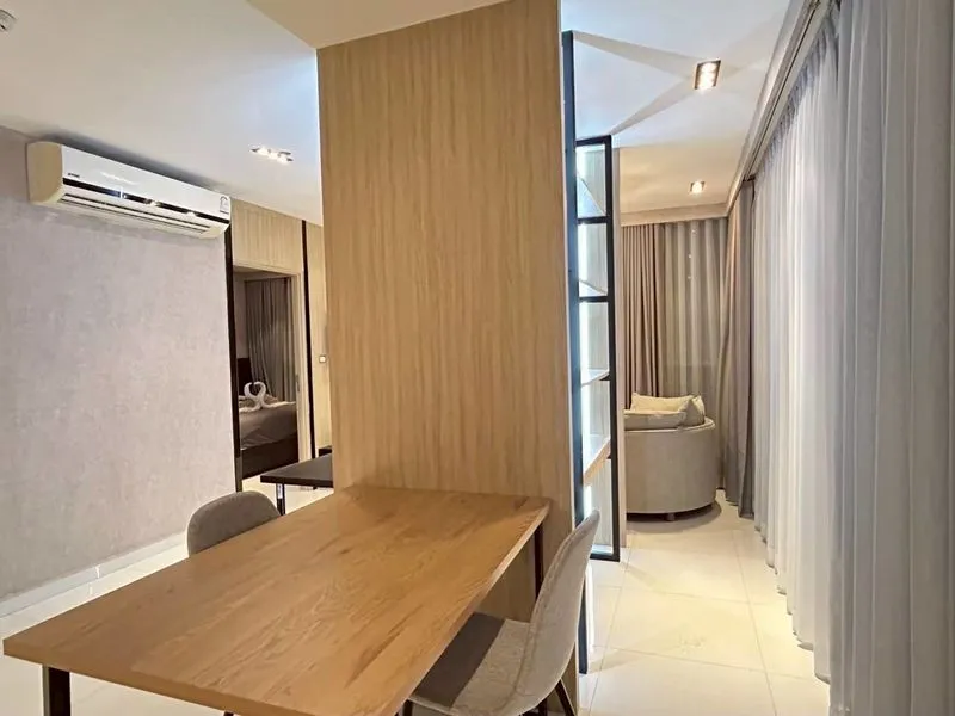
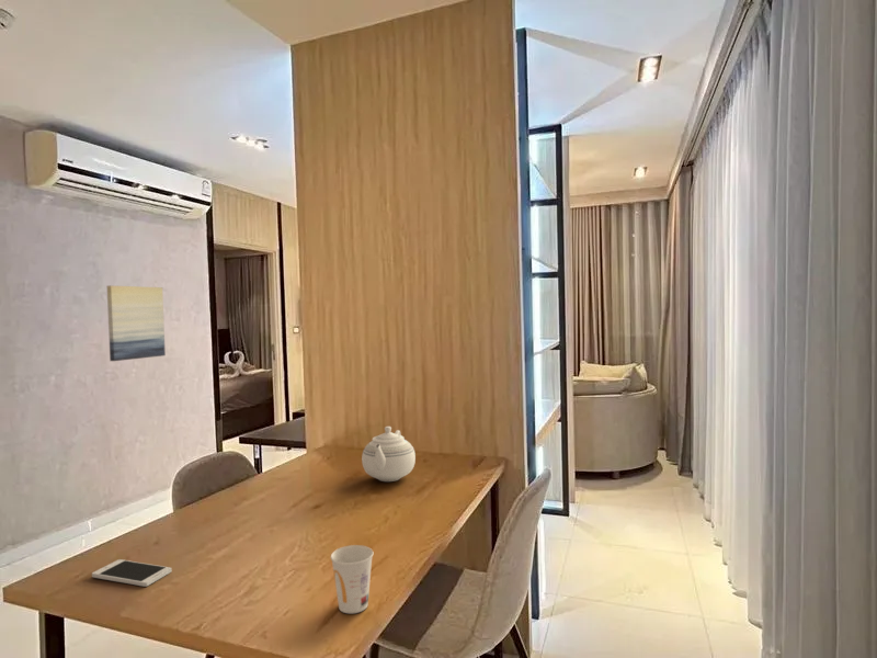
+ cup [330,544,374,614]
+ smartphone [91,558,172,588]
+ wall art [106,284,167,362]
+ teapot [361,426,417,483]
